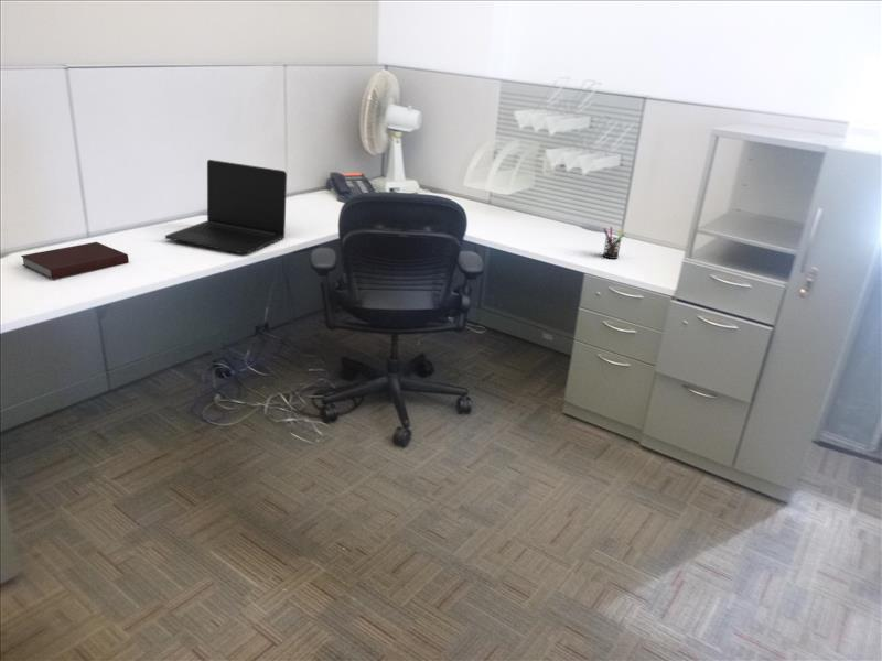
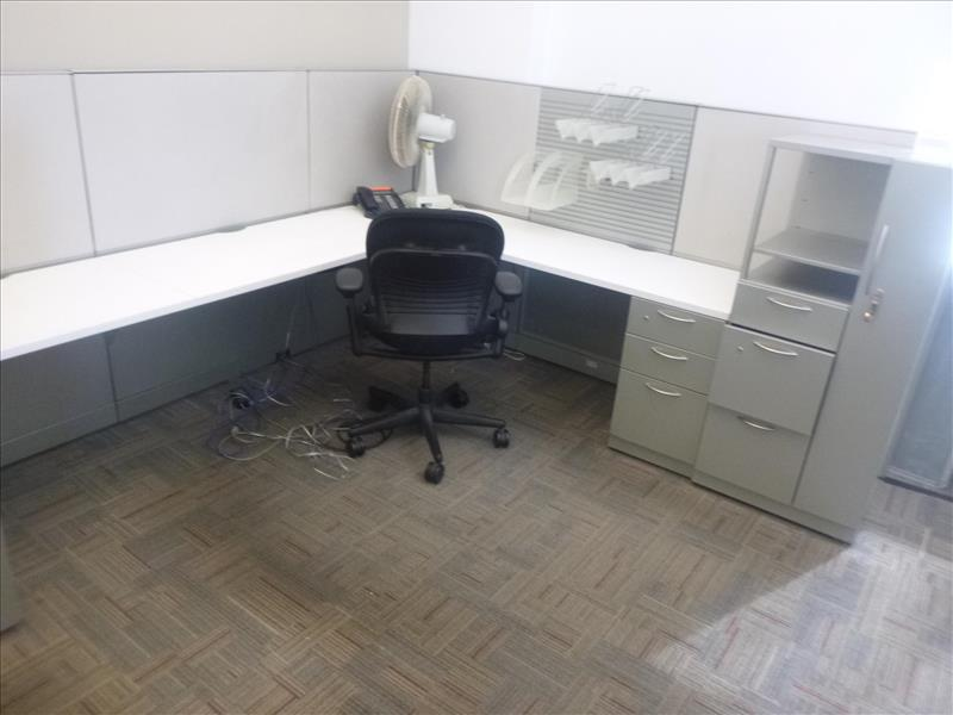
- pen holder [602,226,626,260]
- laptop [164,159,288,254]
- notebook [20,241,130,281]
